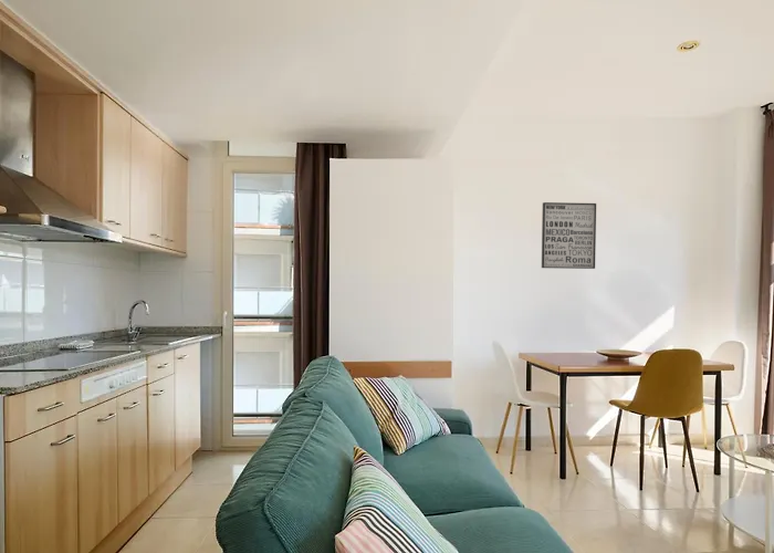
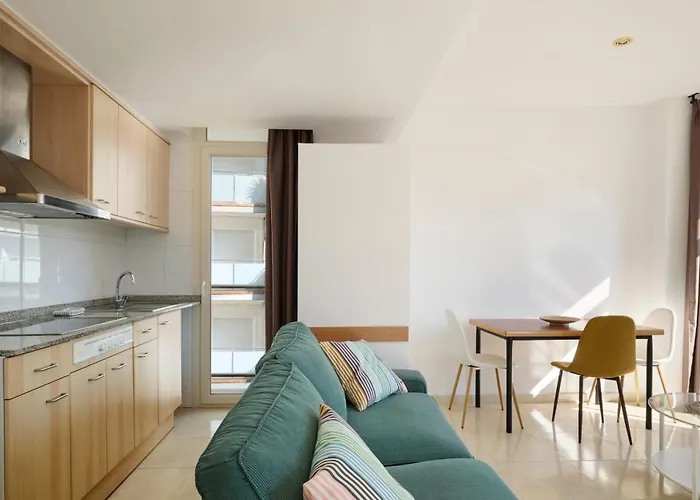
- wall art [541,201,597,270]
